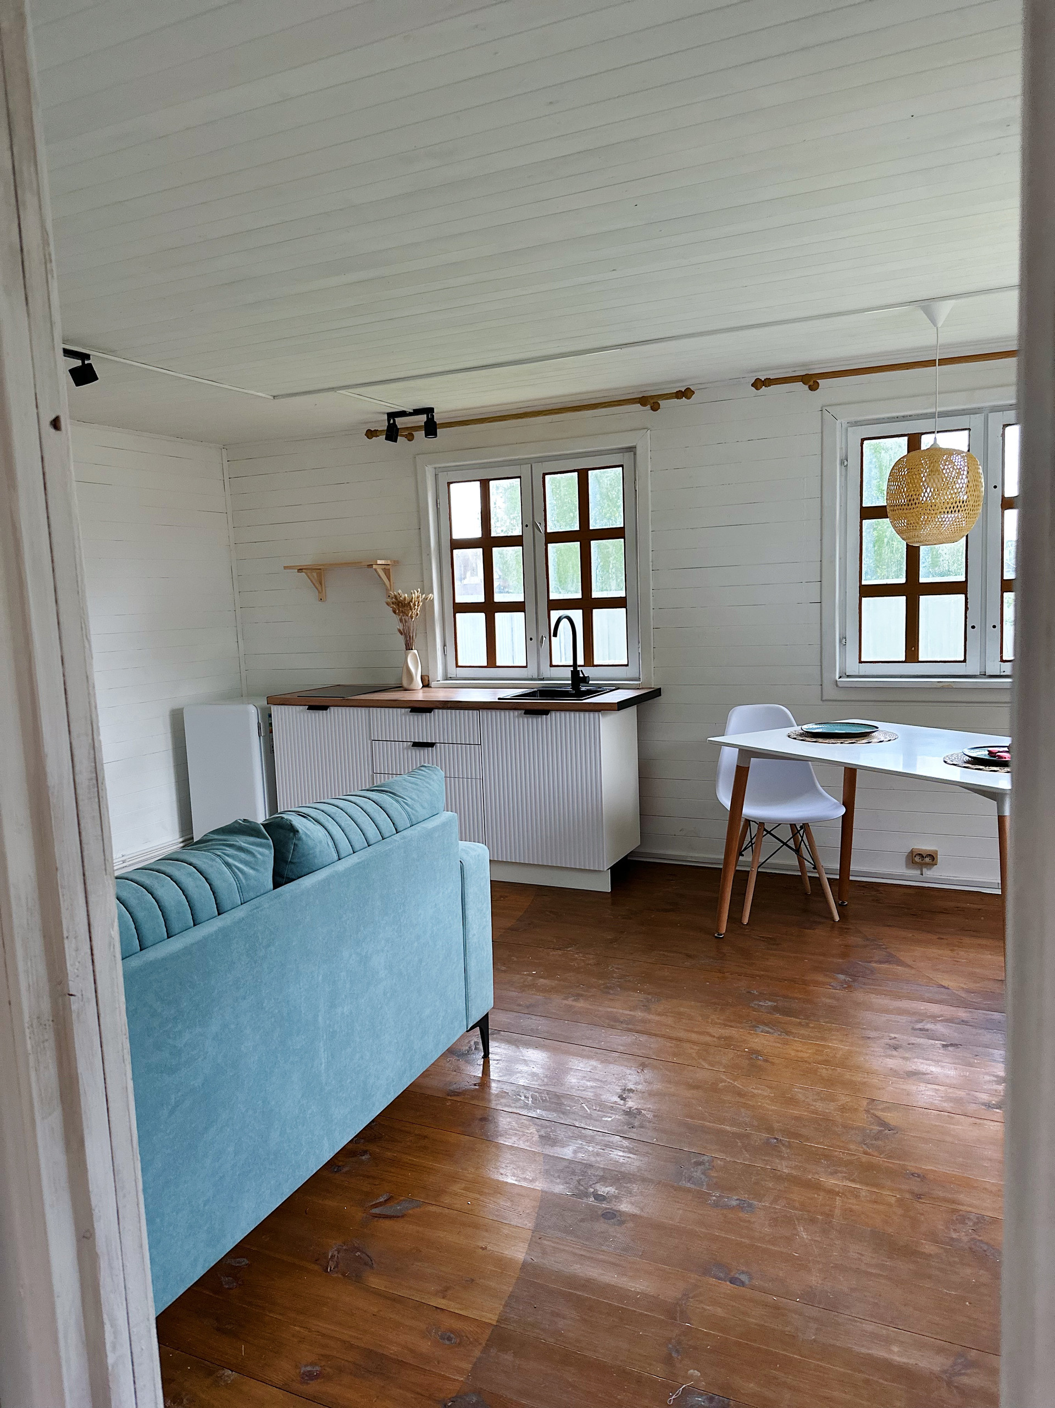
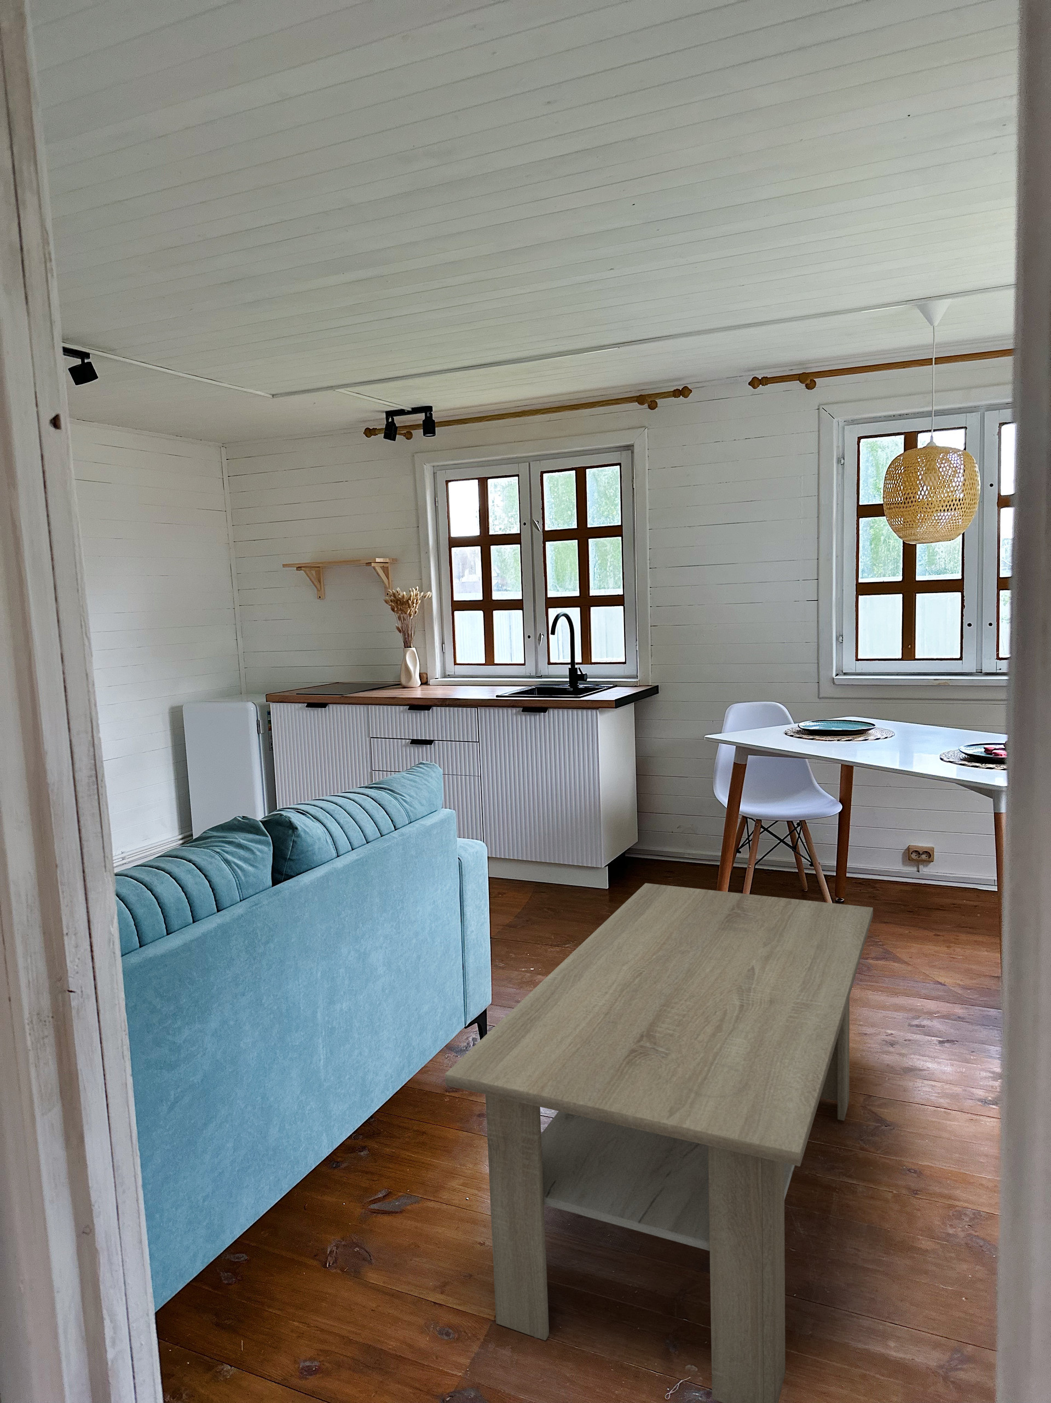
+ coffee table [445,883,873,1403]
